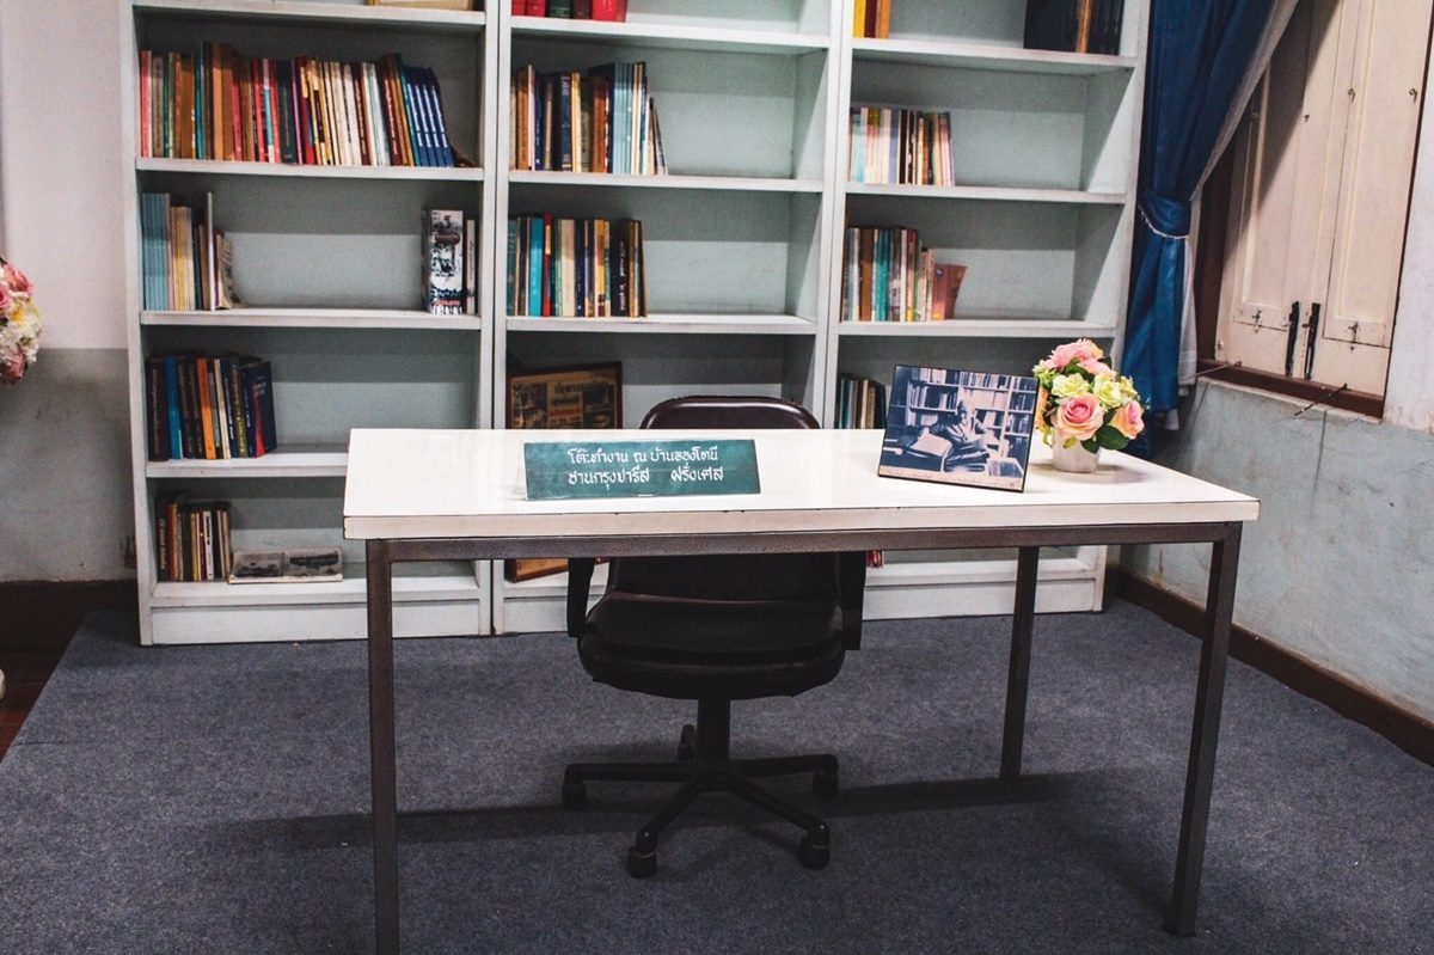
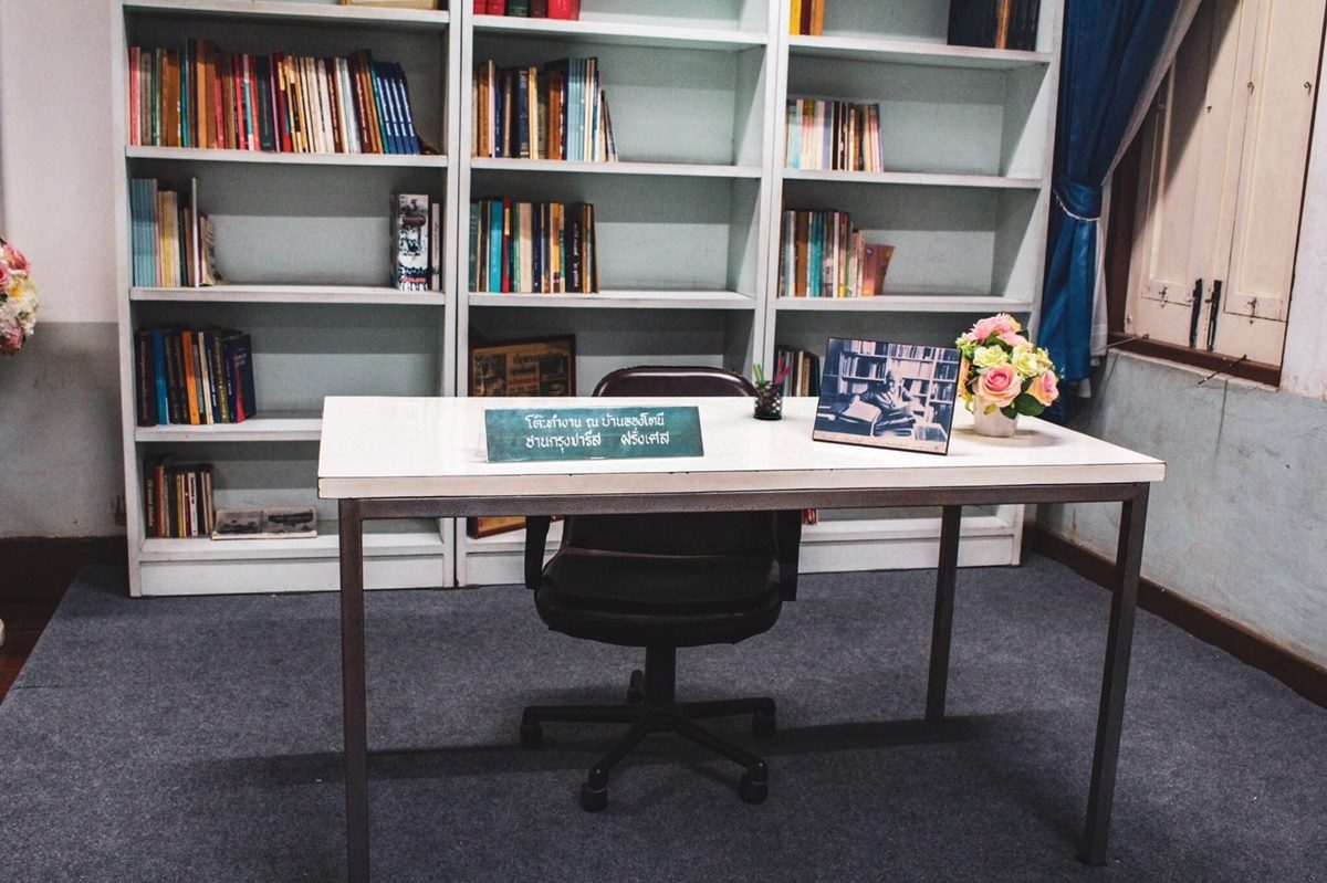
+ pen holder [751,356,794,420]
